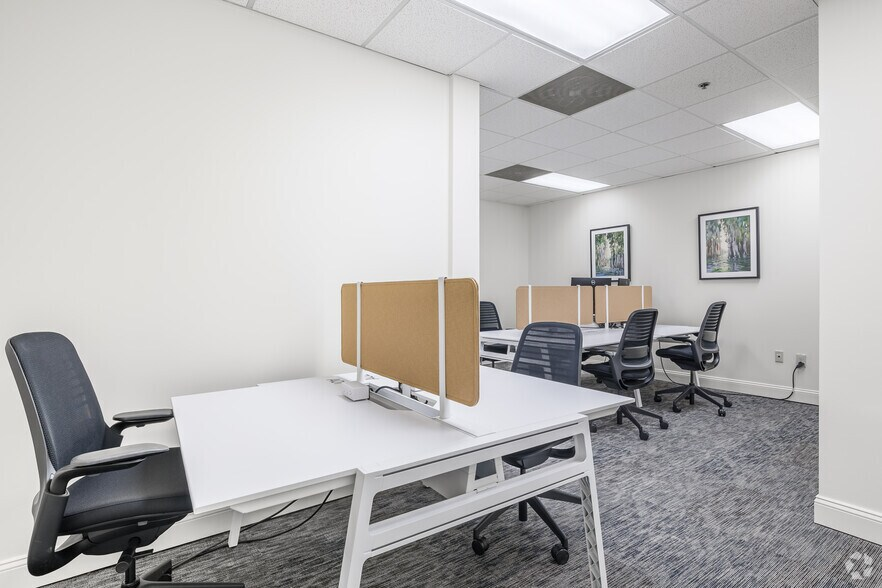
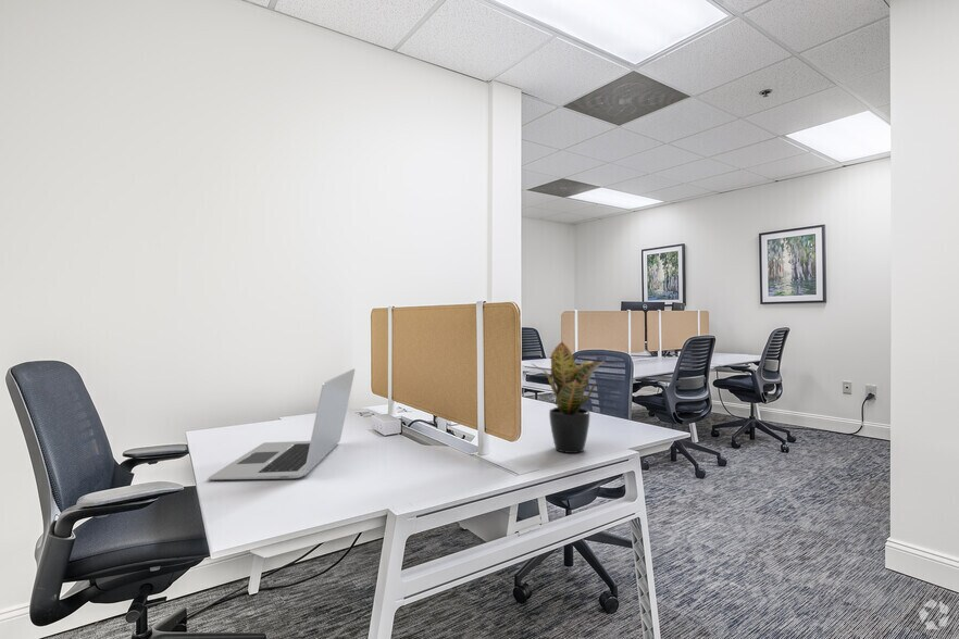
+ potted plant [530,341,605,454]
+ laptop [207,367,356,481]
